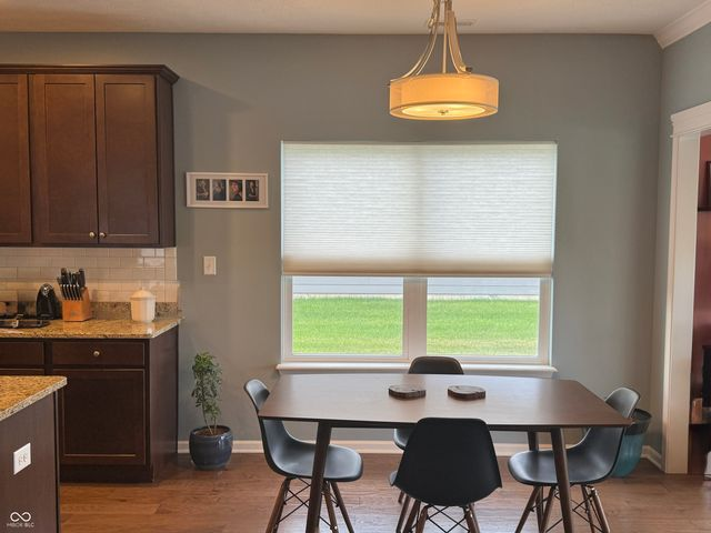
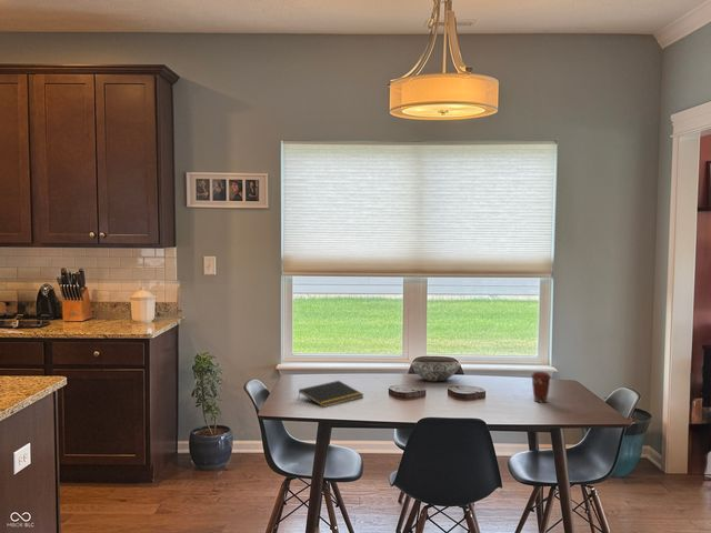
+ decorative bowl [409,361,462,383]
+ coffee cup [530,371,552,404]
+ notepad [297,380,364,409]
